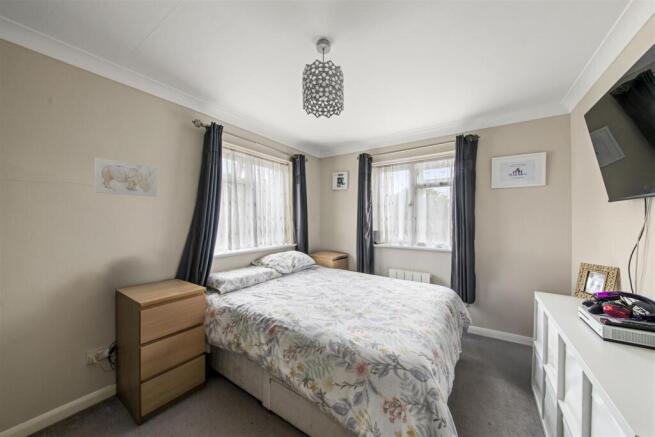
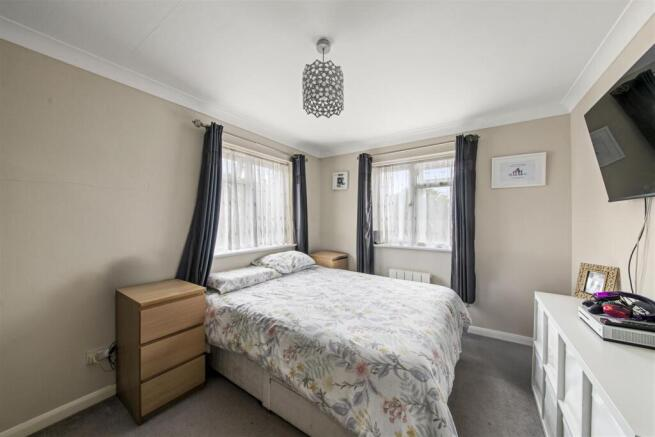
- wall art [94,157,158,198]
